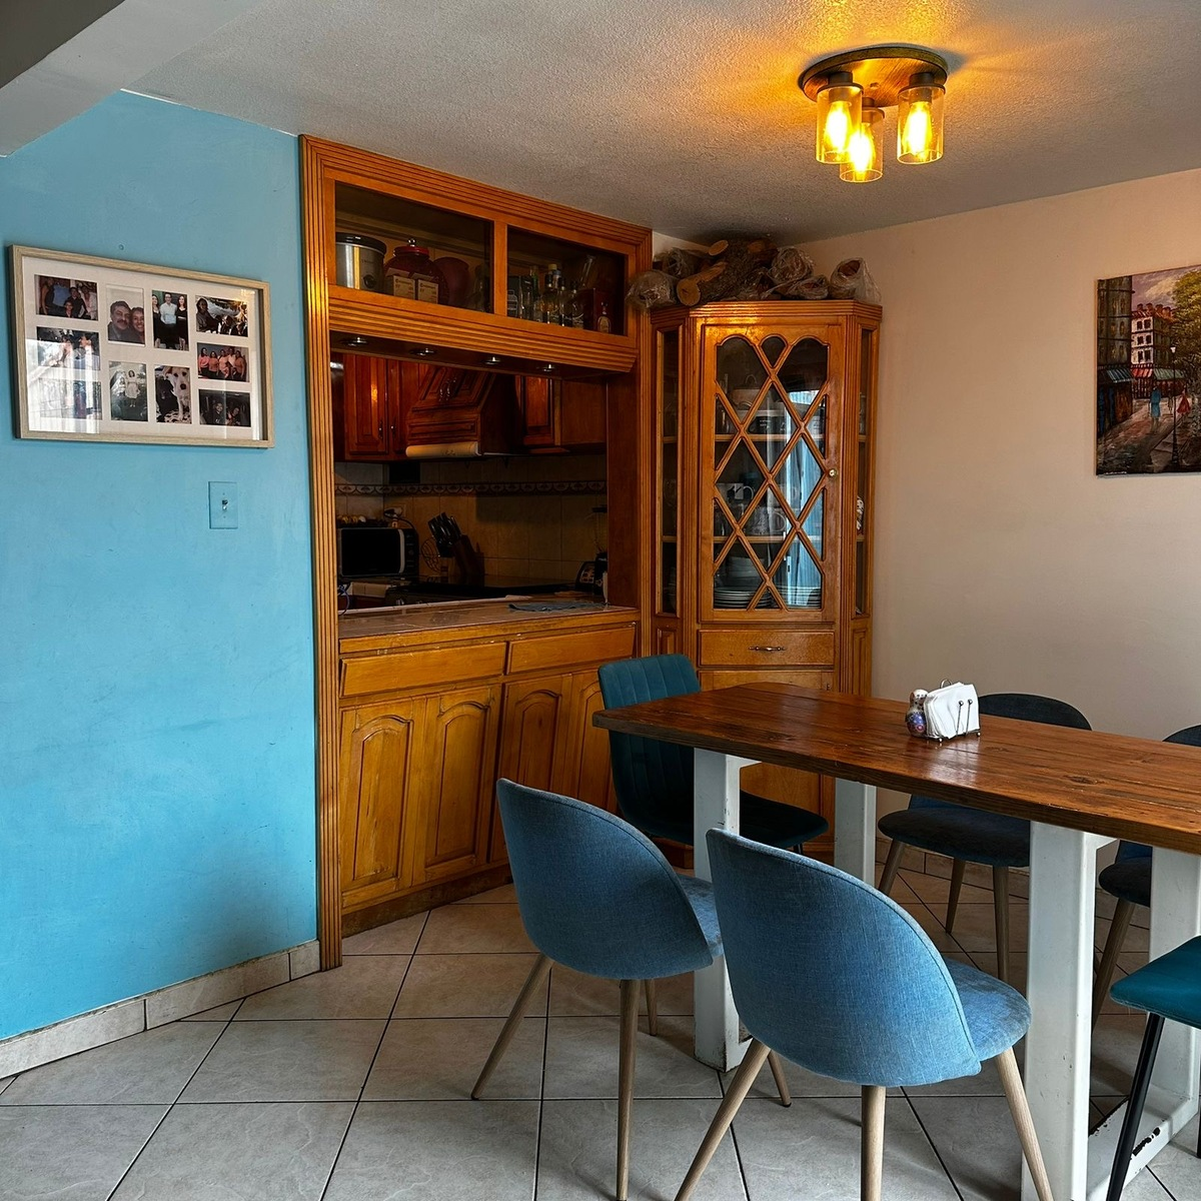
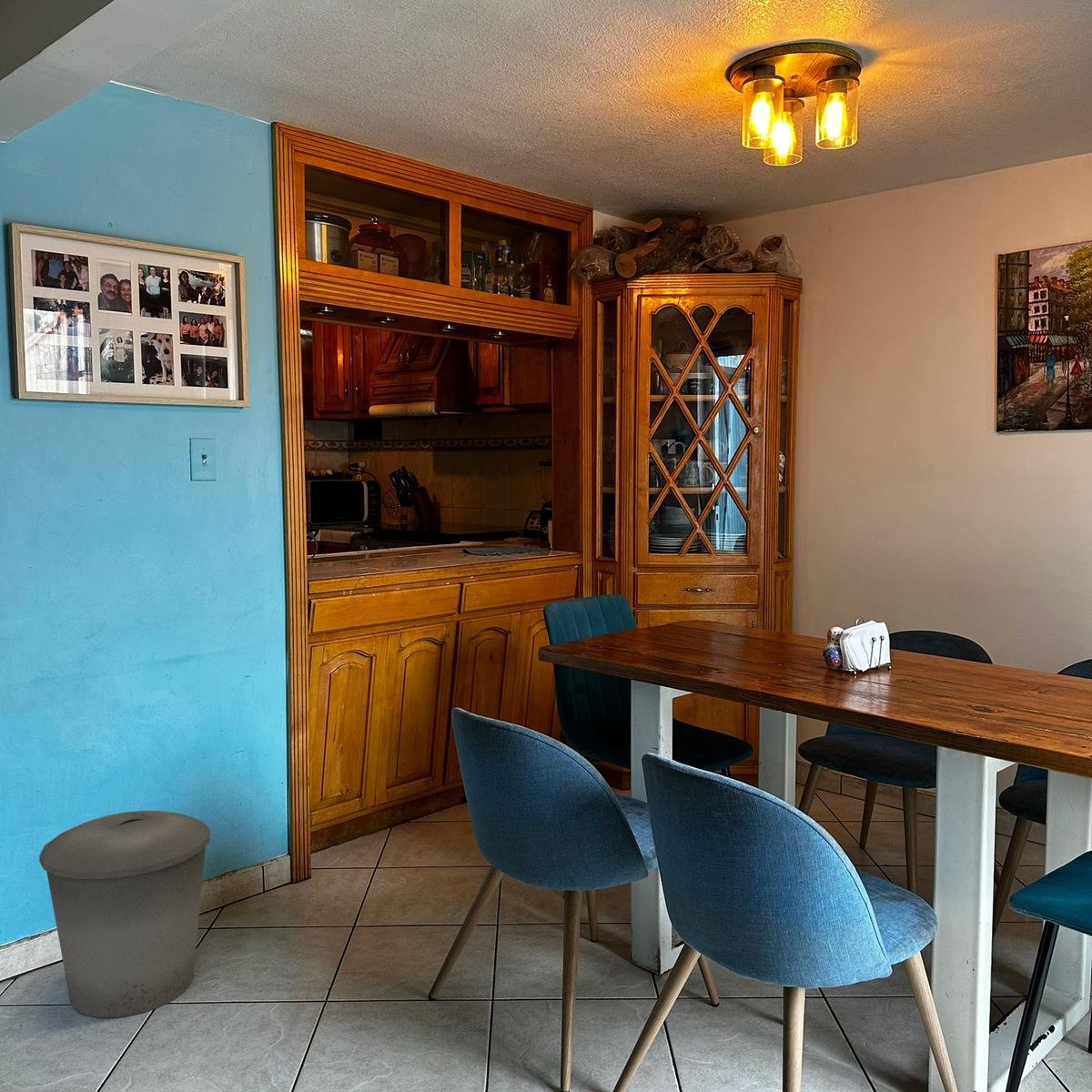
+ trash can [38,810,211,1018]
